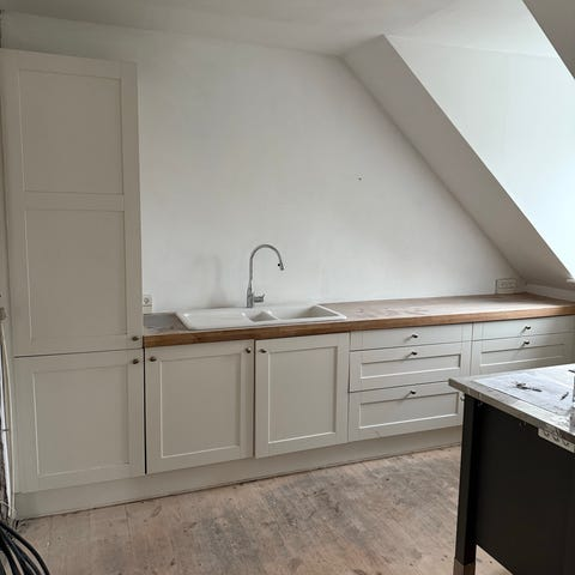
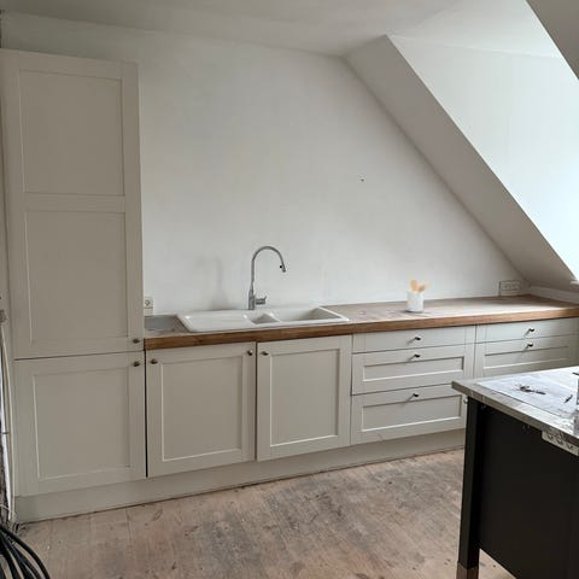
+ utensil holder [407,279,433,314]
